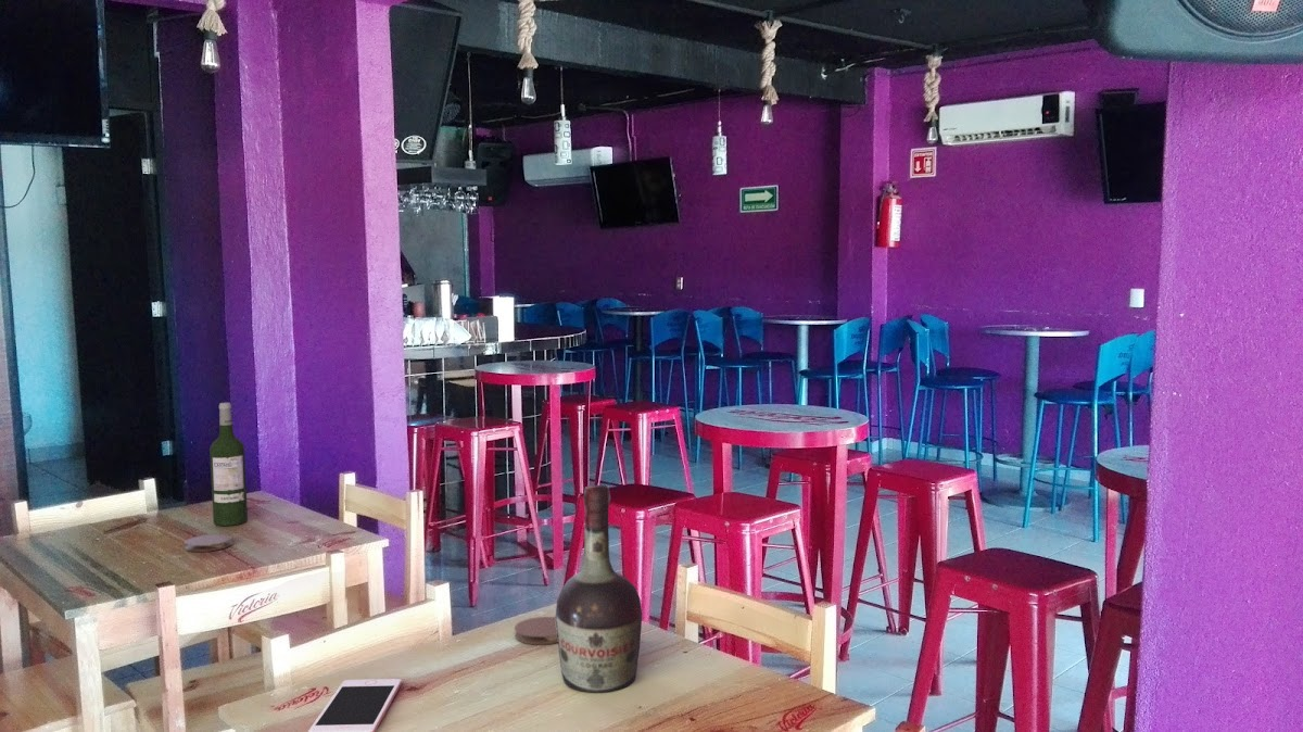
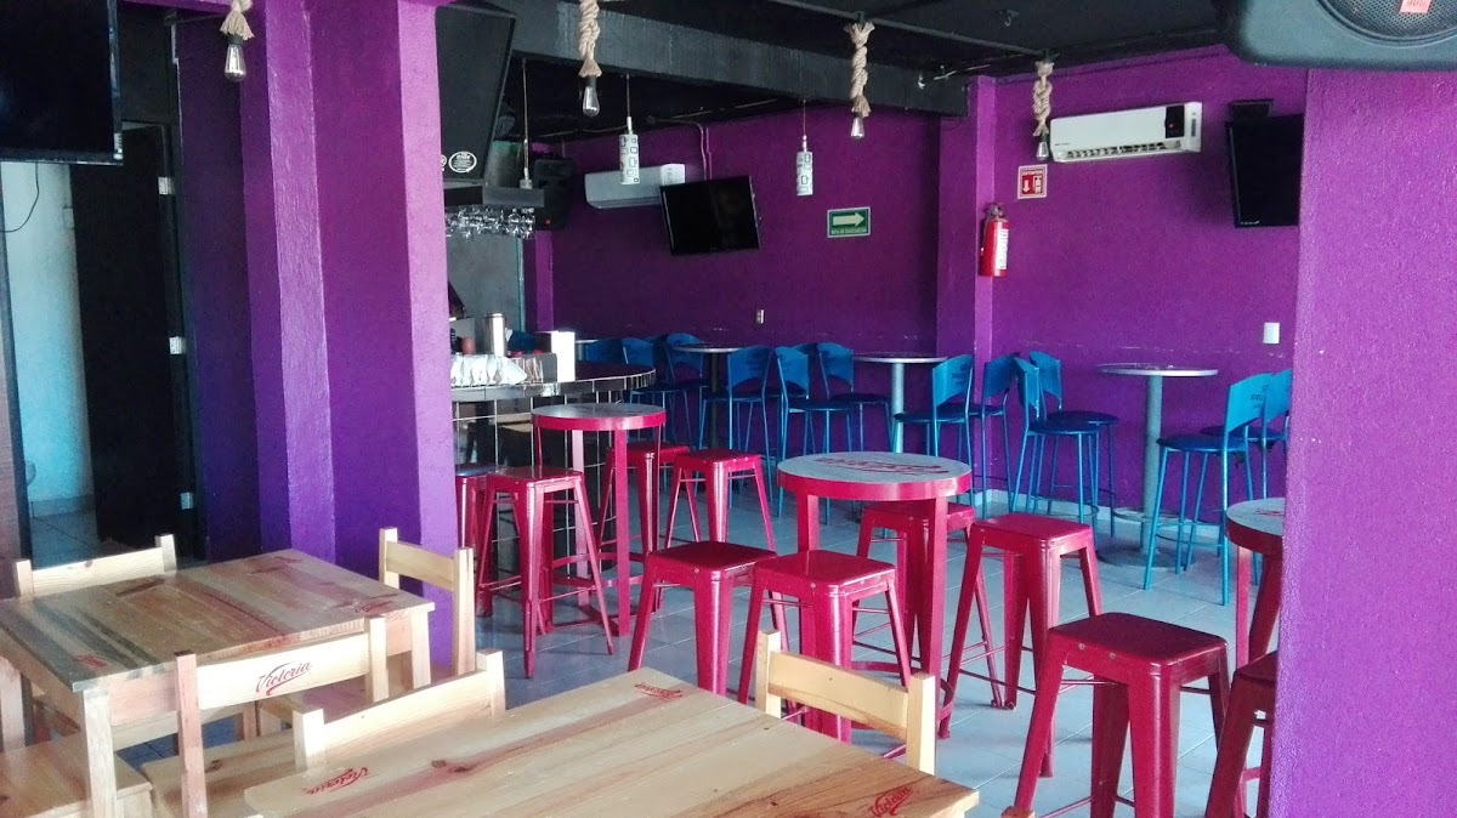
- cell phone [307,678,403,732]
- wine bottle [208,402,249,527]
- cognac bottle [554,484,643,693]
- coaster [184,533,233,553]
- coaster [514,616,558,645]
